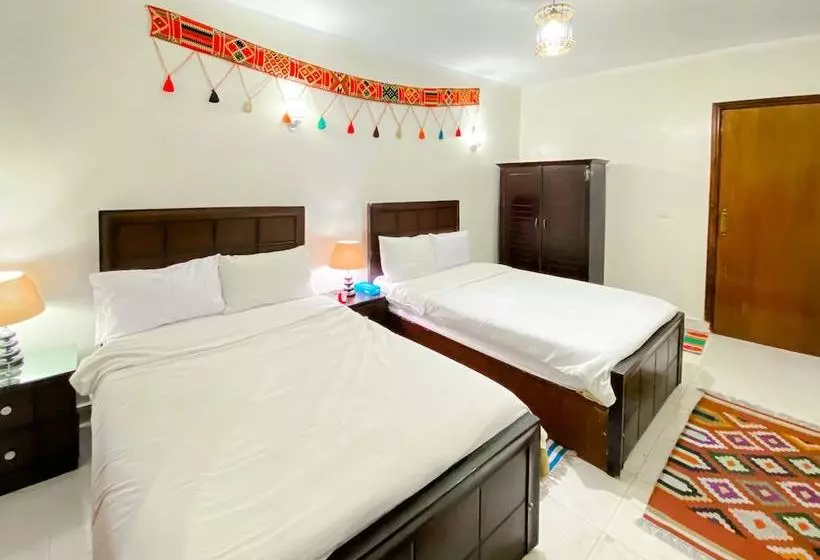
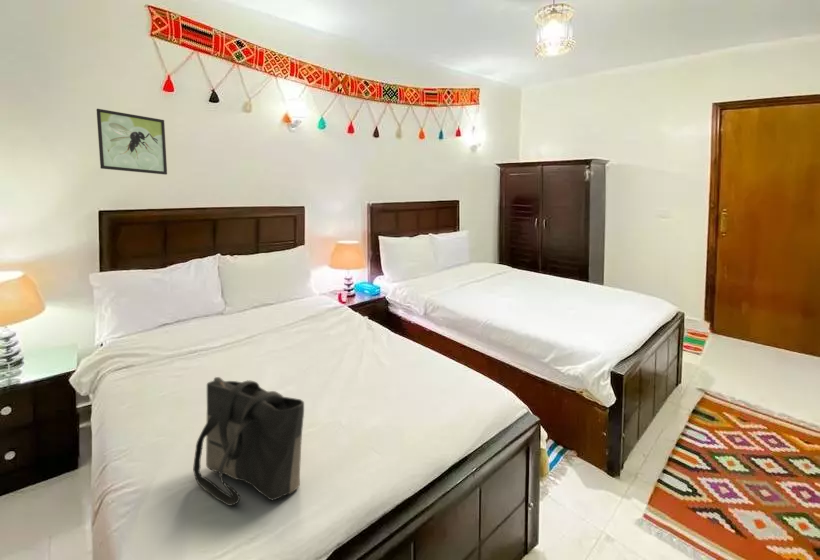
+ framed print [95,108,168,176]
+ tote bag [192,376,305,507]
